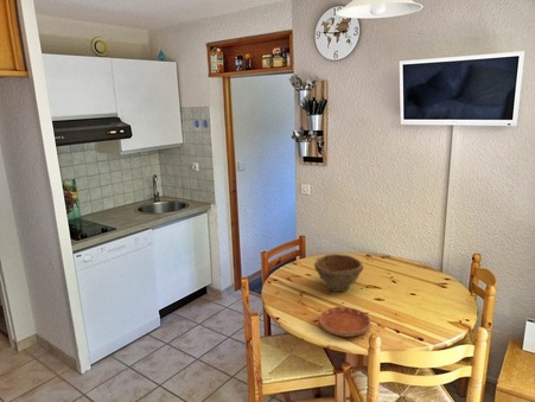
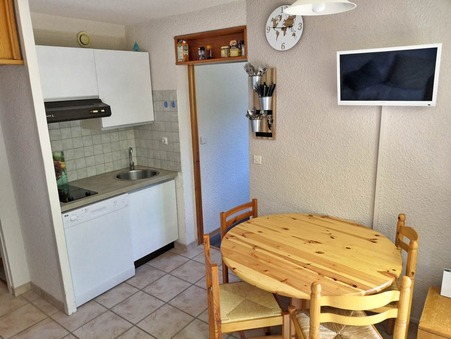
- saucer [318,306,372,338]
- bowl [313,253,364,293]
